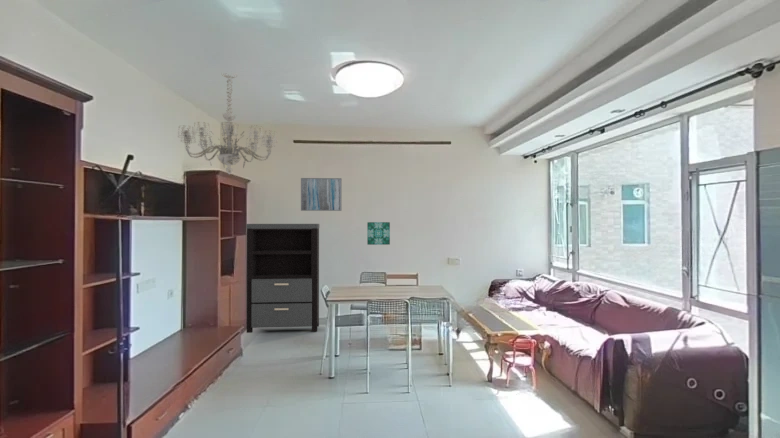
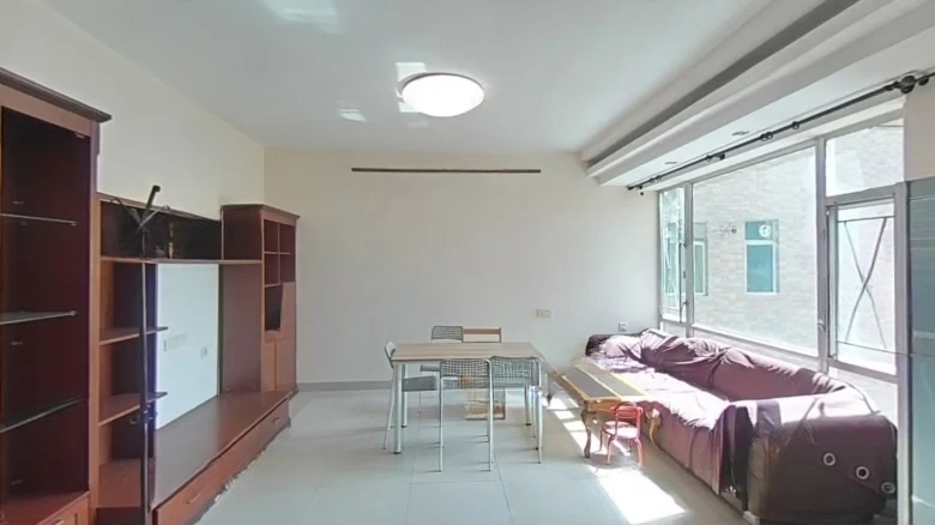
- wall art [366,221,391,246]
- shelving unit [245,223,320,334]
- chandelier [177,72,279,176]
- wall art [300,177,343,212]
